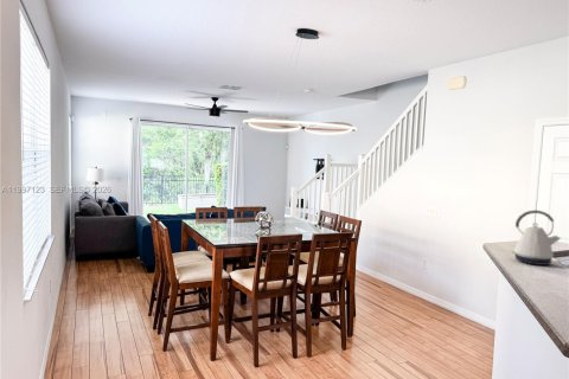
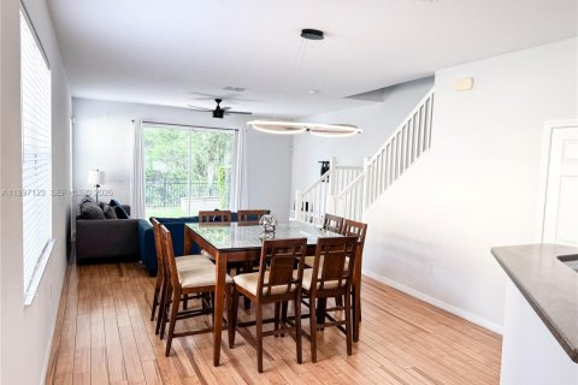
- kettle [510,208,562,266]
